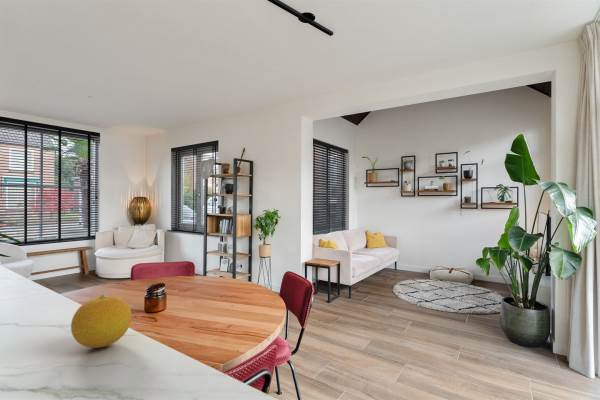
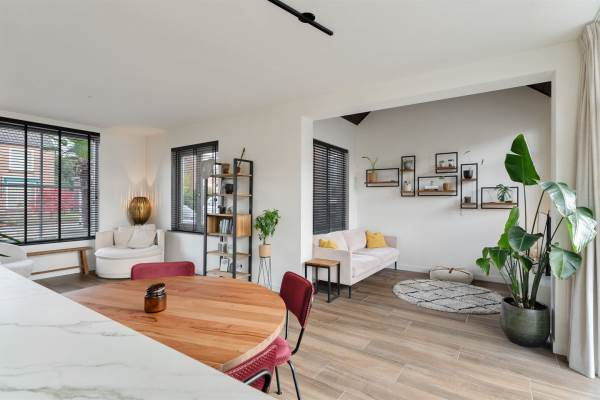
- fruit [70,294,132,349]
